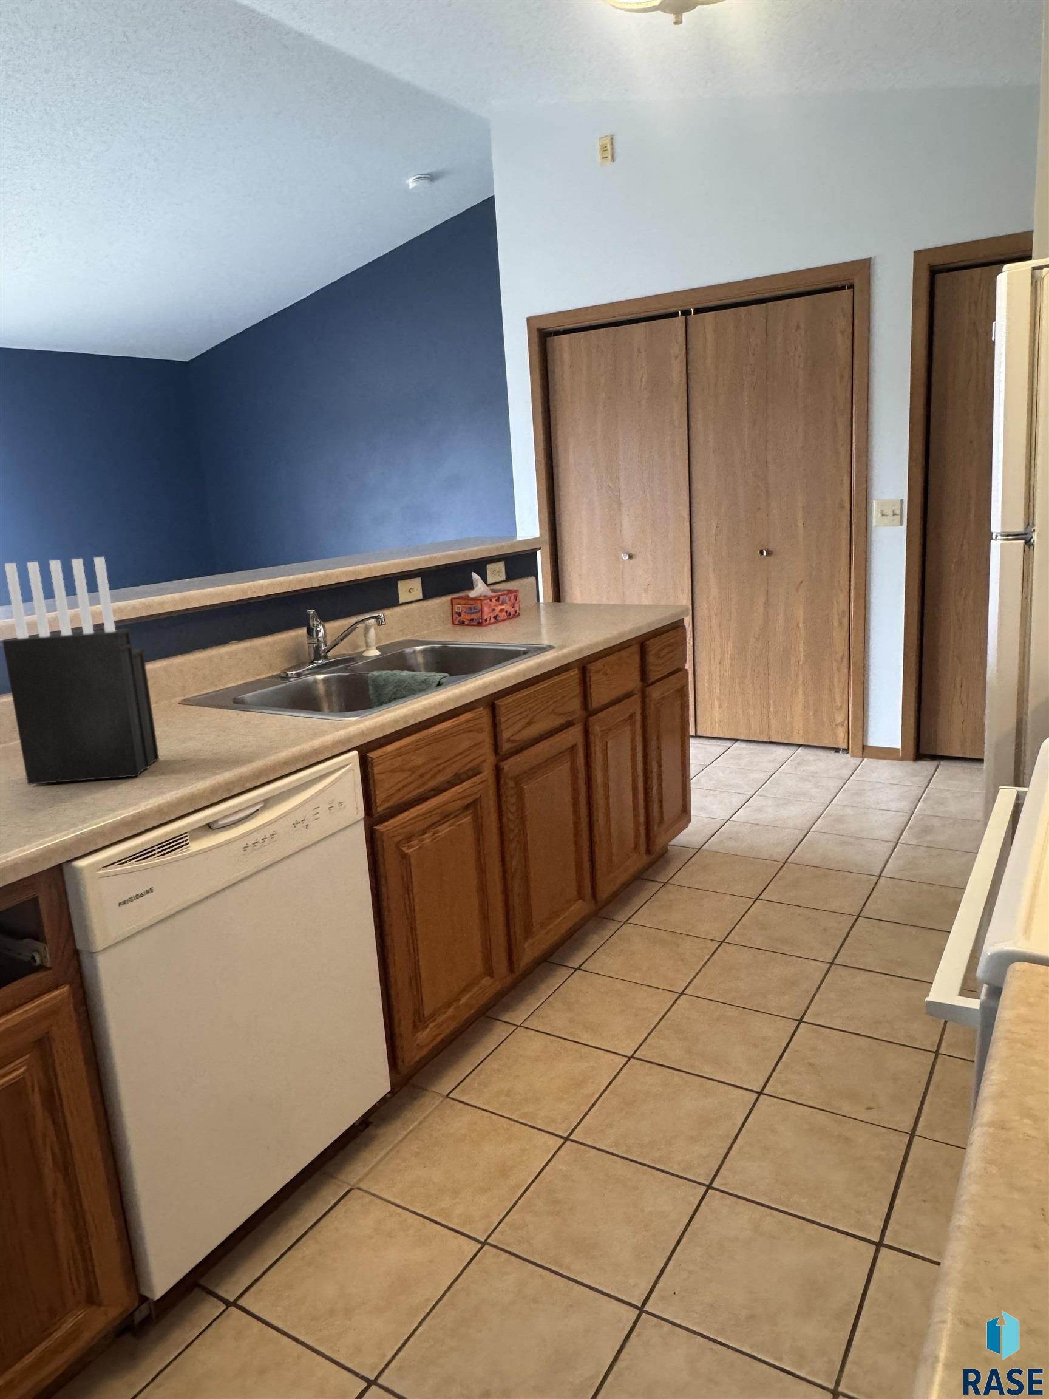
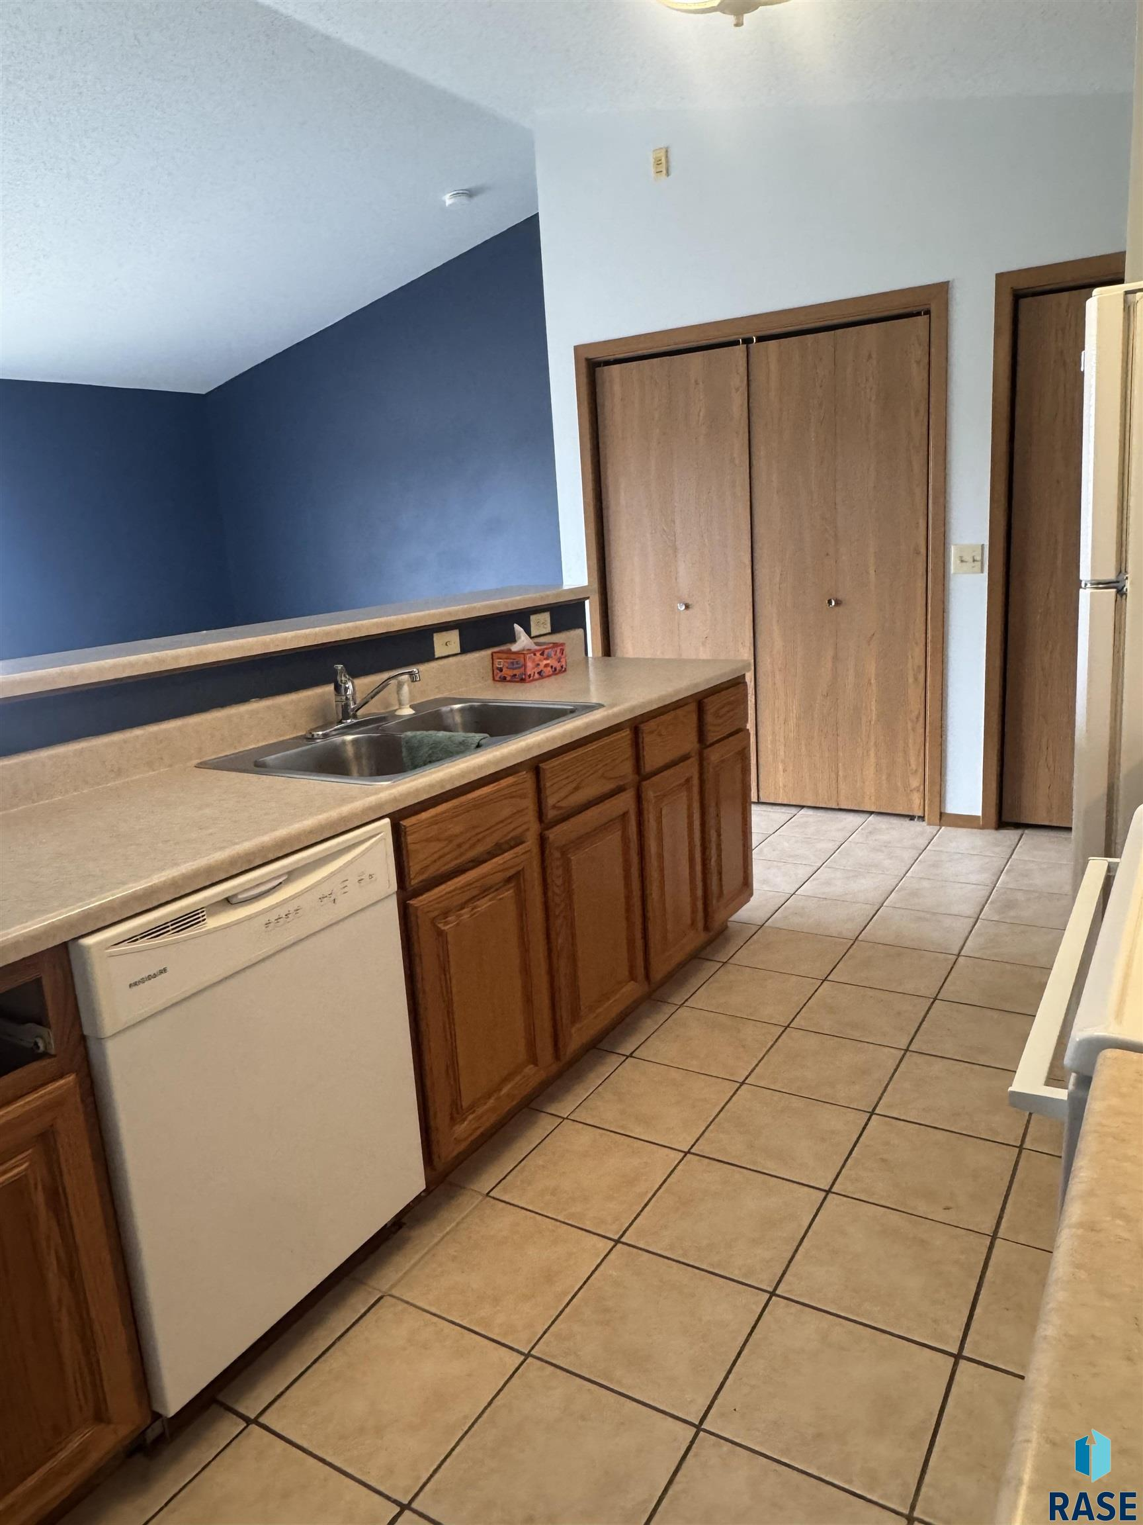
- knife block [2,556,160,785]
